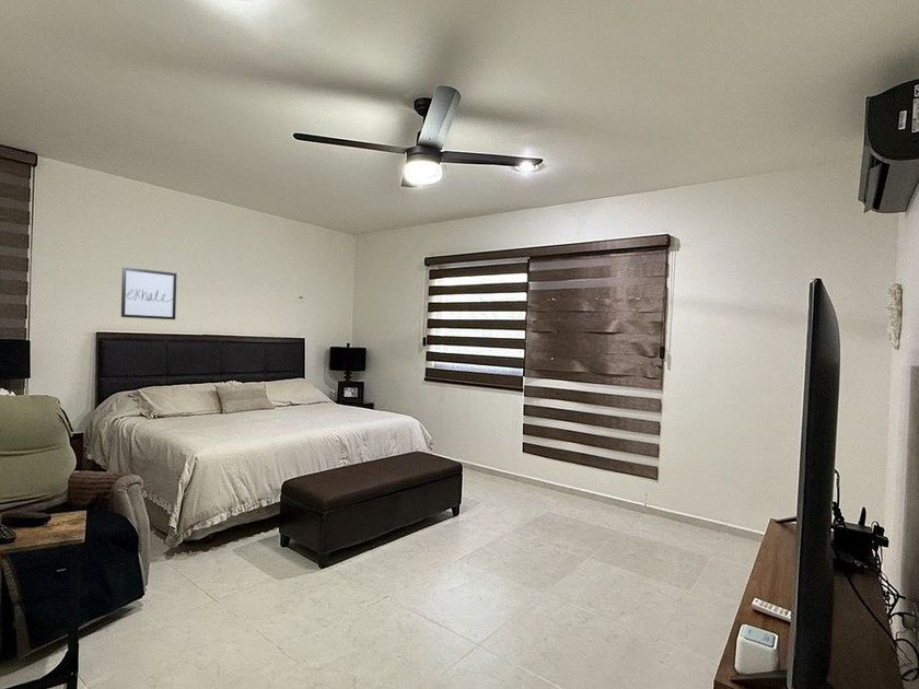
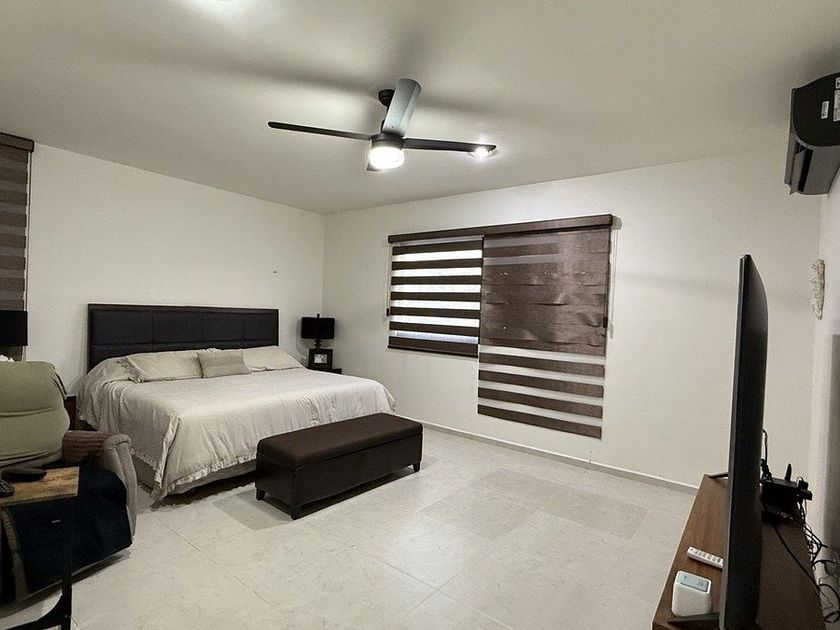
- wall art [120,266,177,320]
